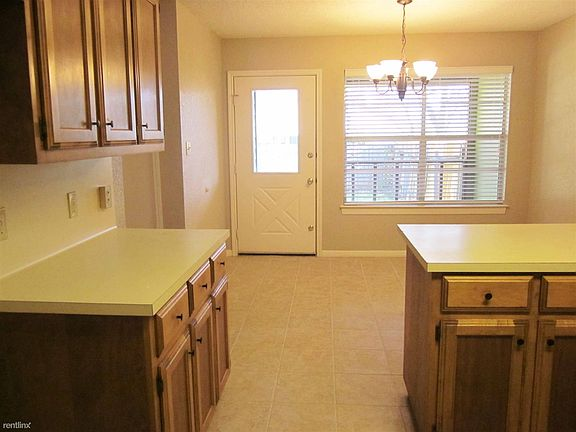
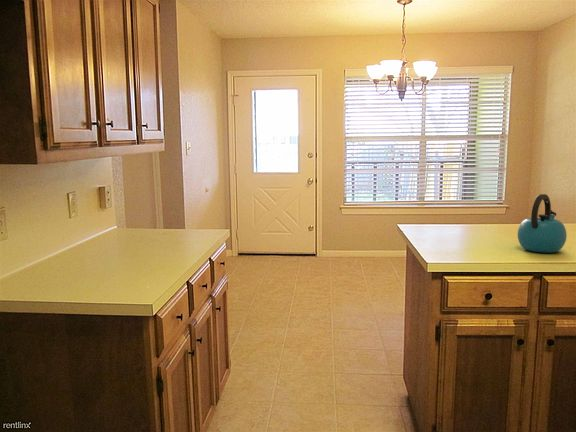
+ kettle [517,193,568,254]
